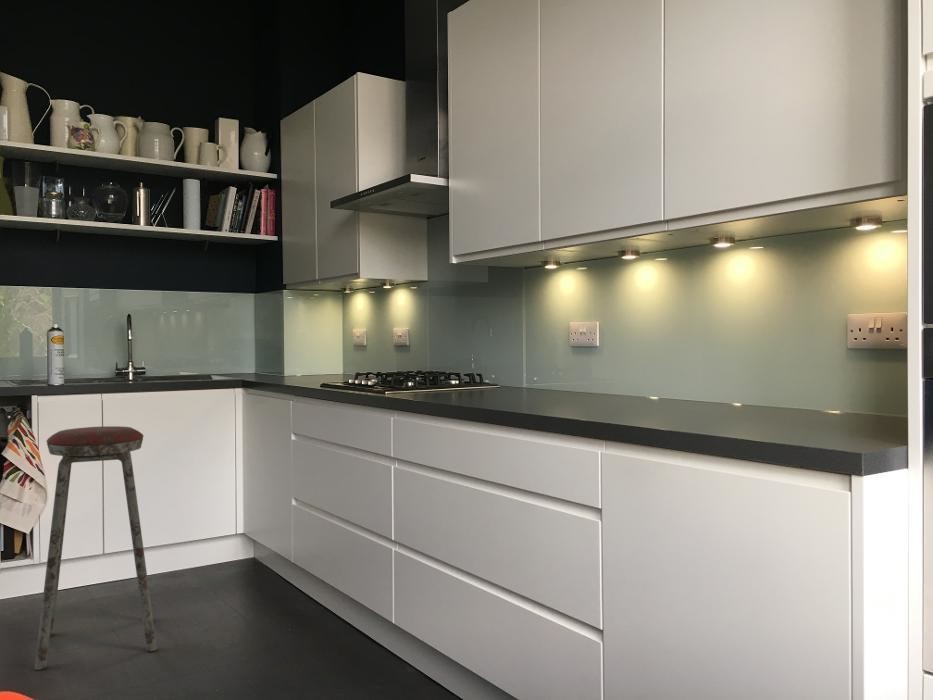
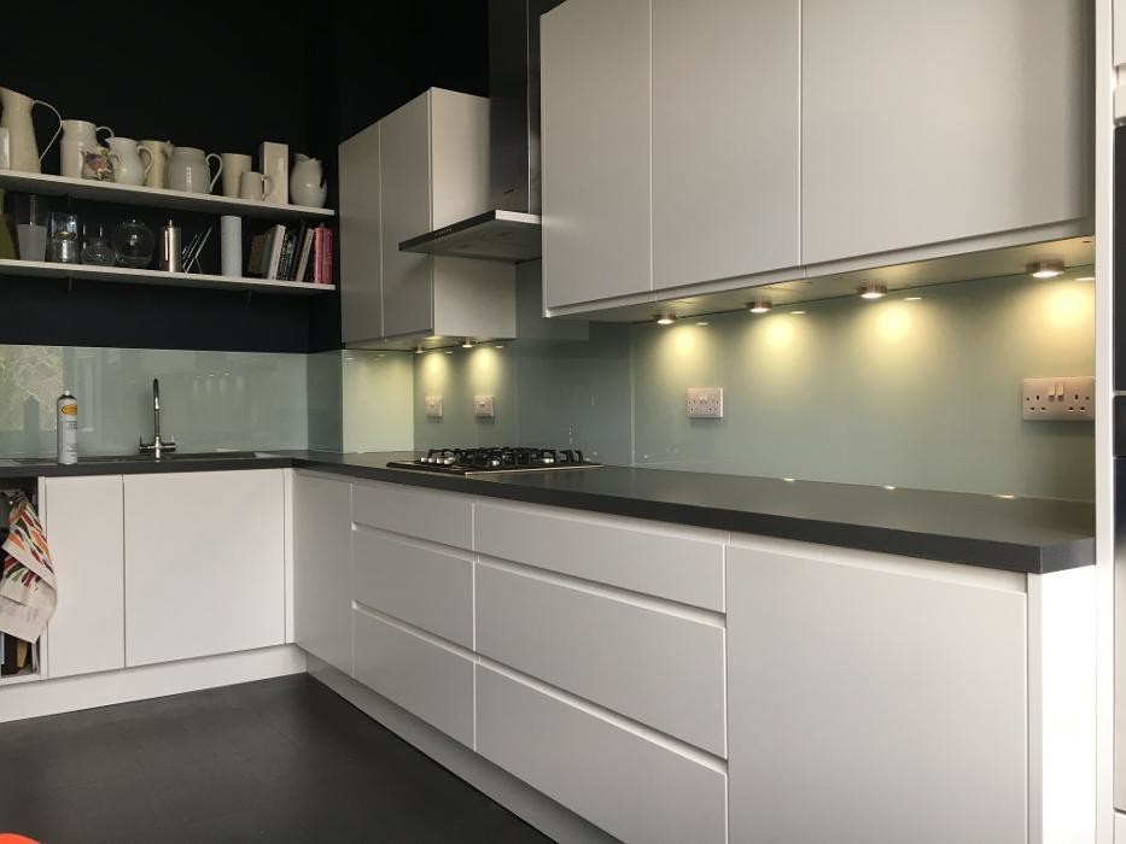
- music stool [34,425,158,671]
